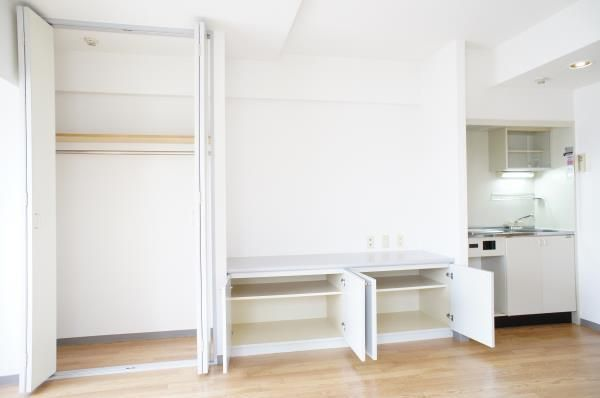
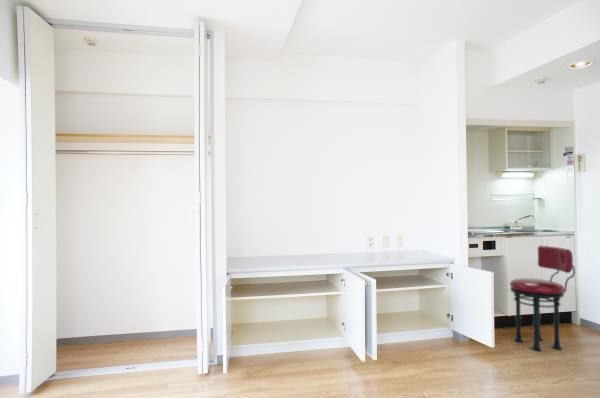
+ stool [509,245,576,352]
